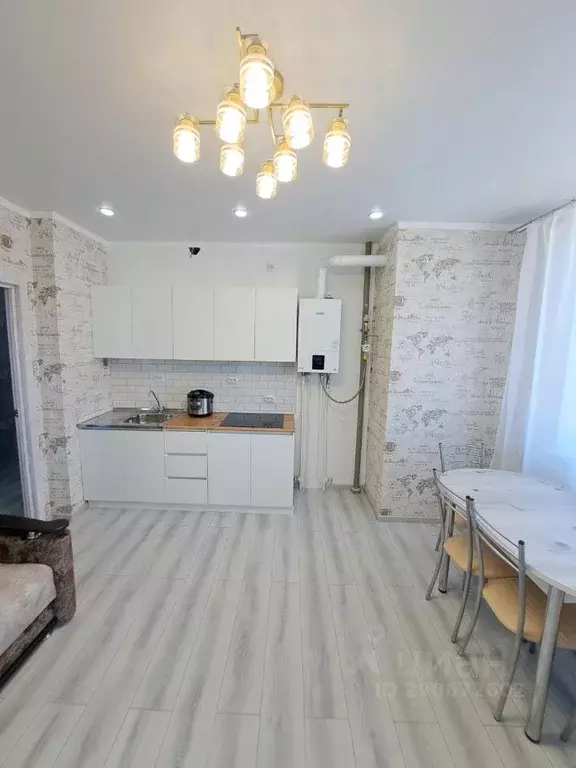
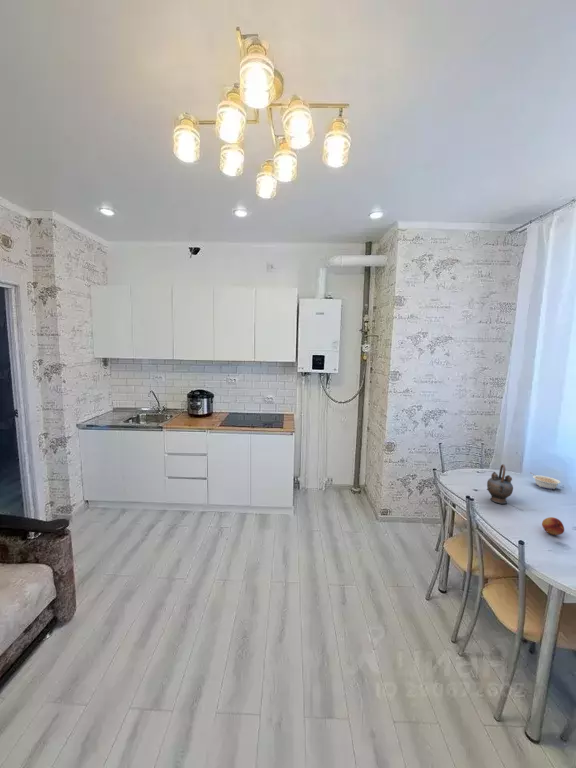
+ fruit [541,516,565,536]
+ teapot [486,463,514,505]
+ legume [529,471,561,490]
